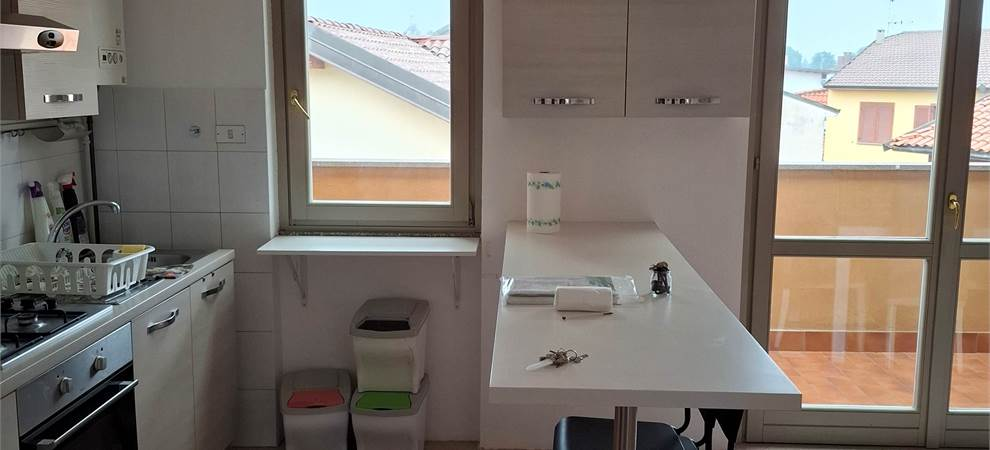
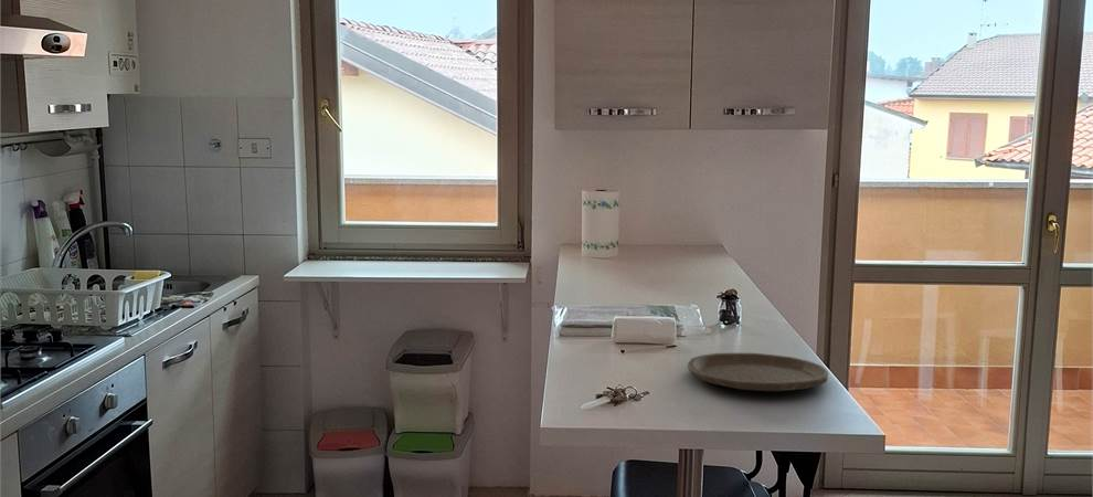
+ plate [686,352,830,392]
